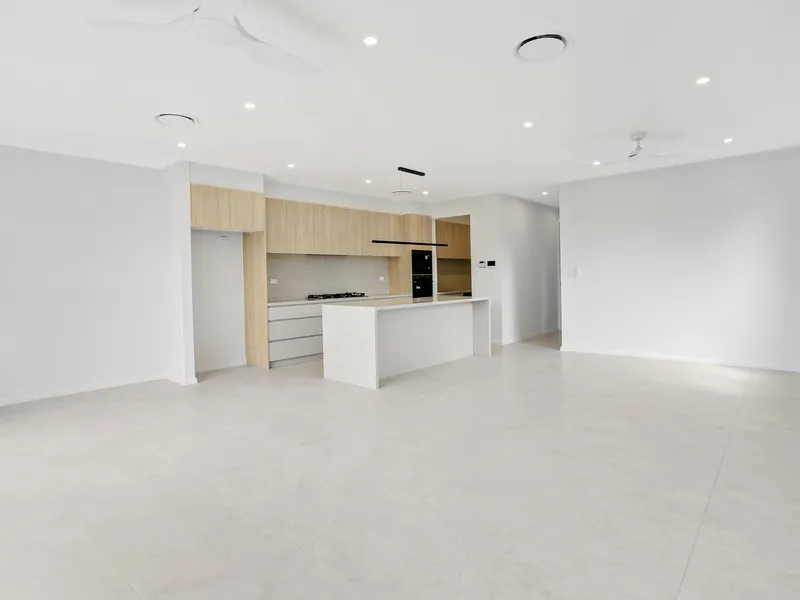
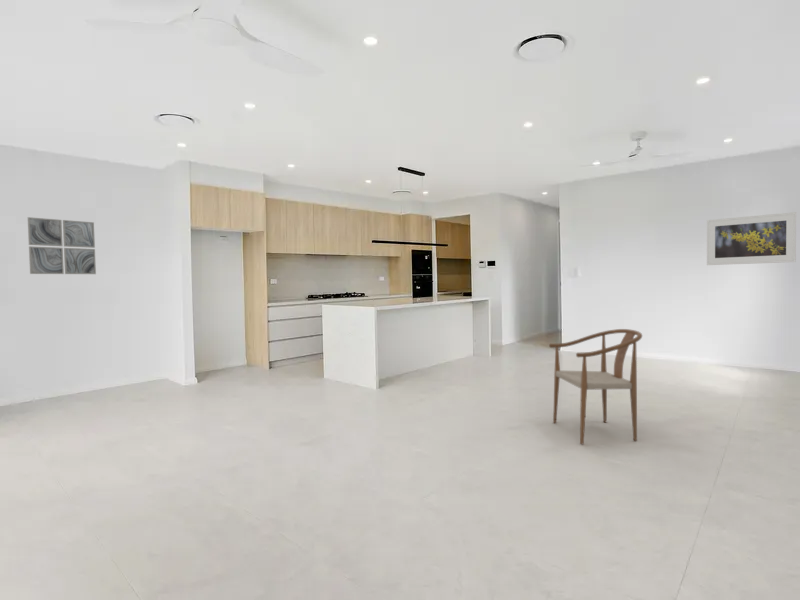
+ chair [548,328,643,445]
+ wall art [27,216,97,275]
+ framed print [706,211,797,266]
